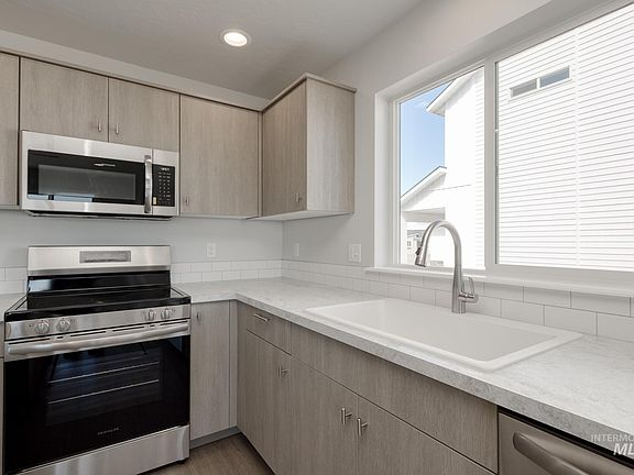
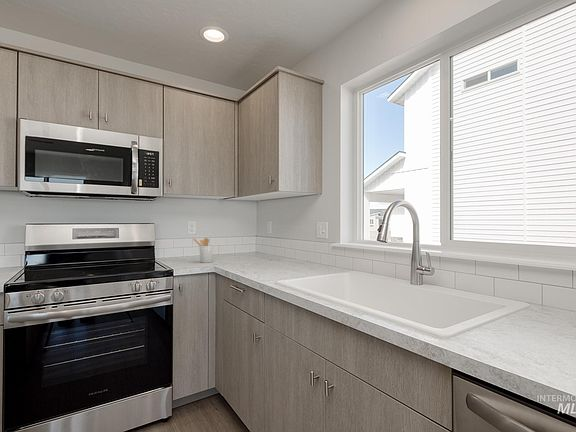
+ utensil holder [192,237,214,264]
